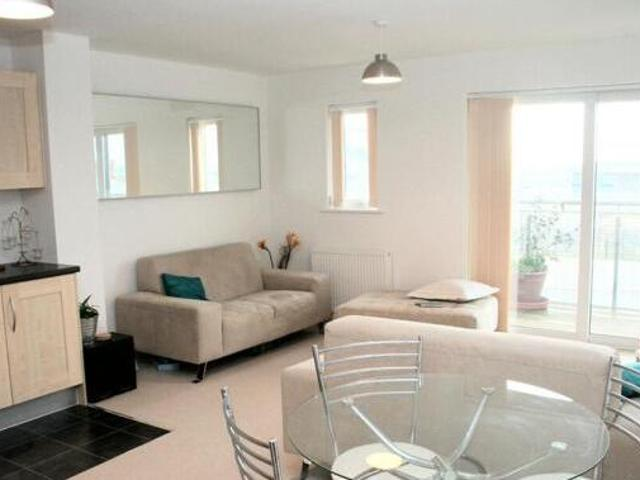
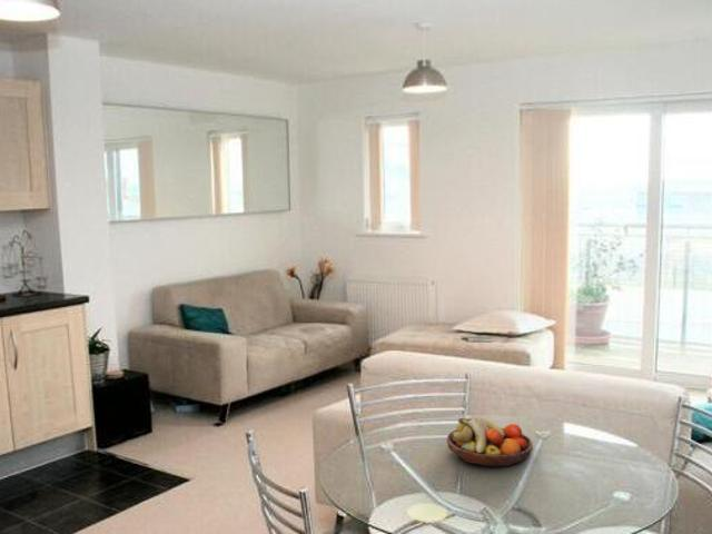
+ fruit bowl [446,415,534,468]
